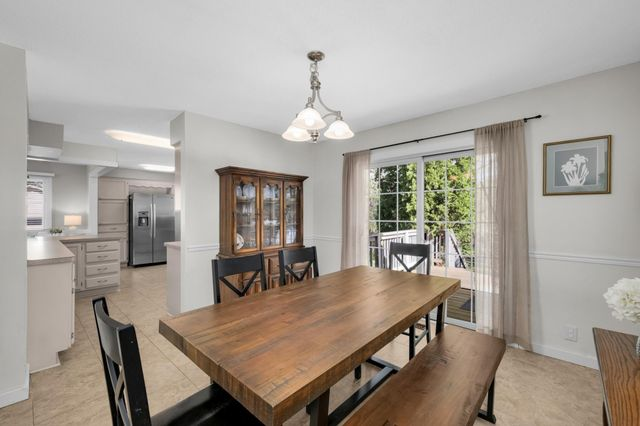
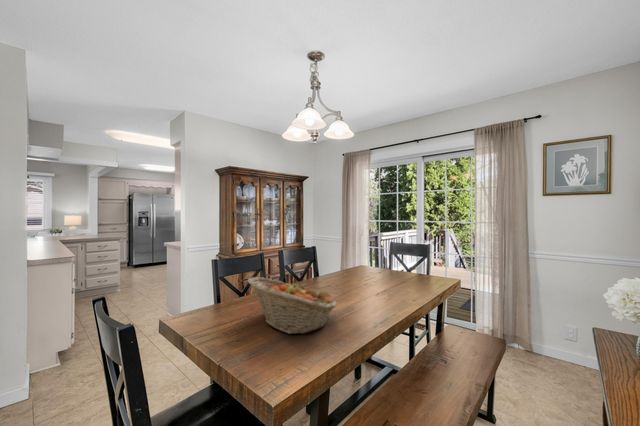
+ fruit basket [247,276,338,335]
